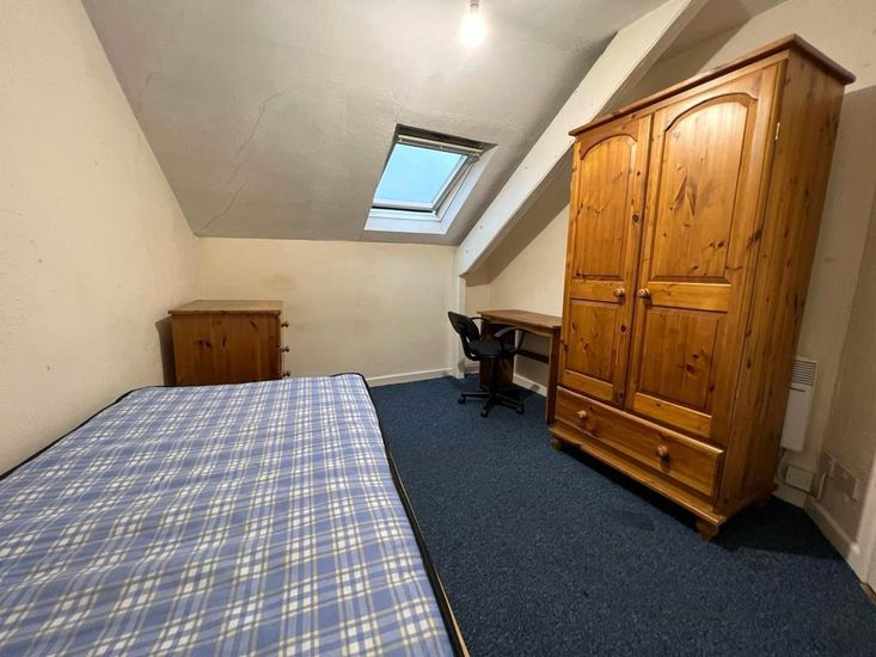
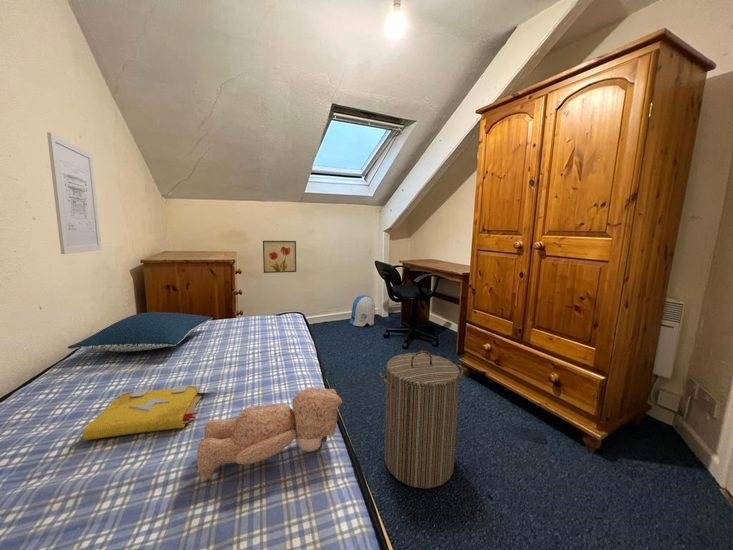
+ spell book [82,384,203,441]
+ sun visor [348,294,376,327]
+ teddy bear [196,387,343,482]
+ laundry hamper [378,350,464,490]
+ pillow [67,311,214,352]
+ wall art [46,131,102,255]
+ wall art [262,240,297,274]
